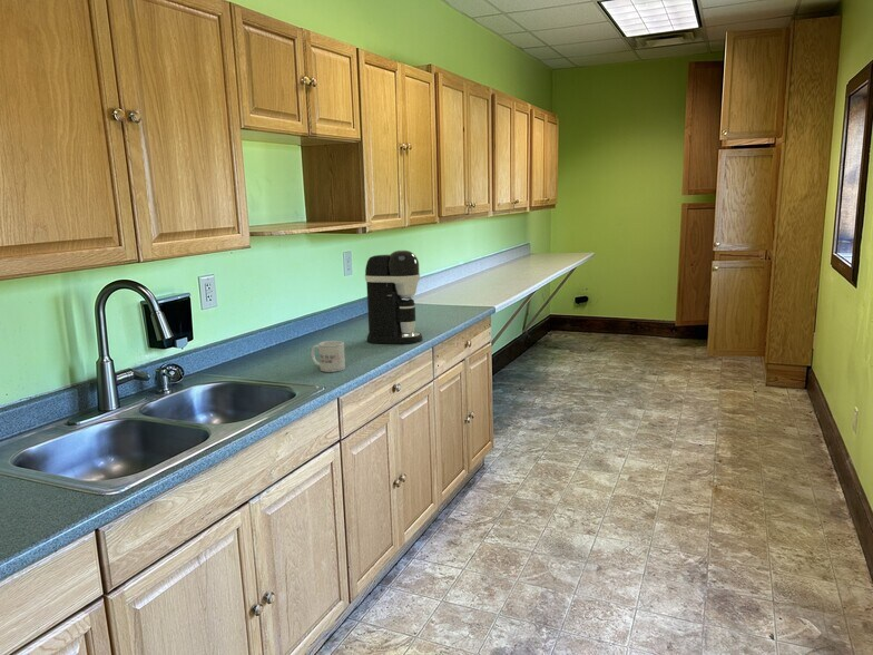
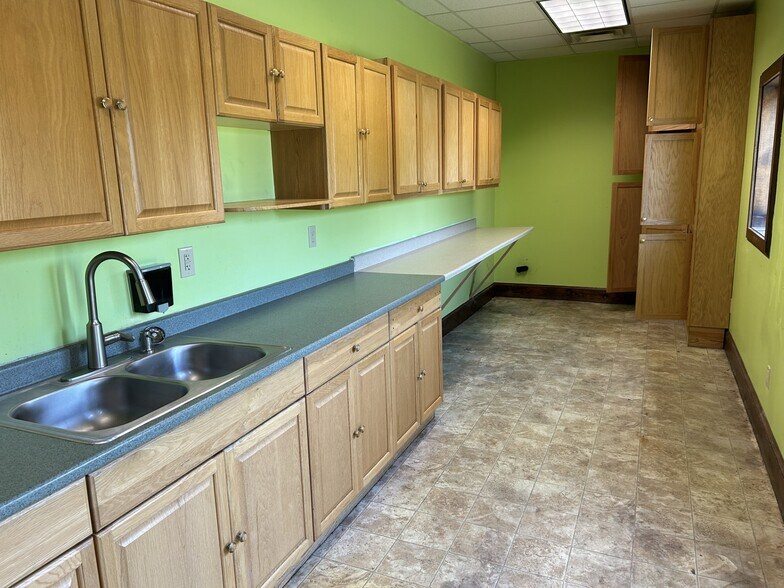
- coffee maker [364,250,424,345]
- mug [311,340,346,373]
